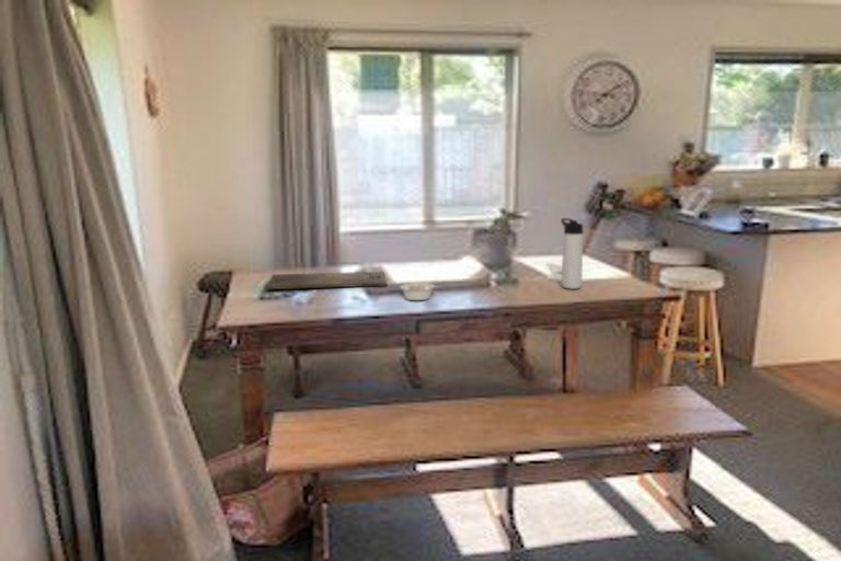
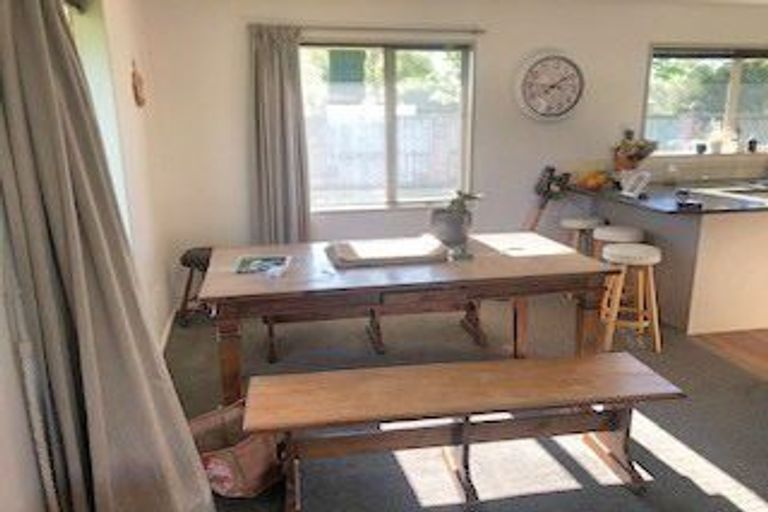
- legume [399,282,441,301]
- thermos bottle [560,217,585,290]
- cutting board [265,271,389,290]
